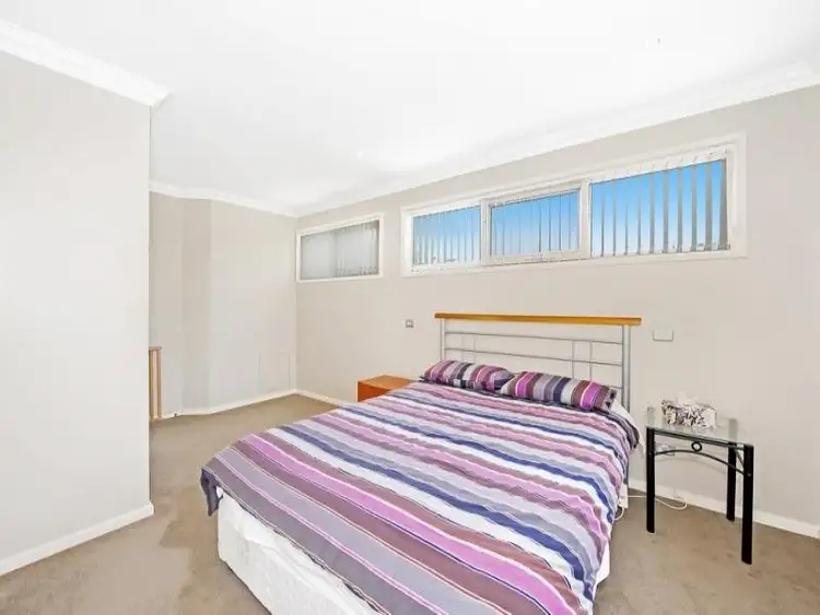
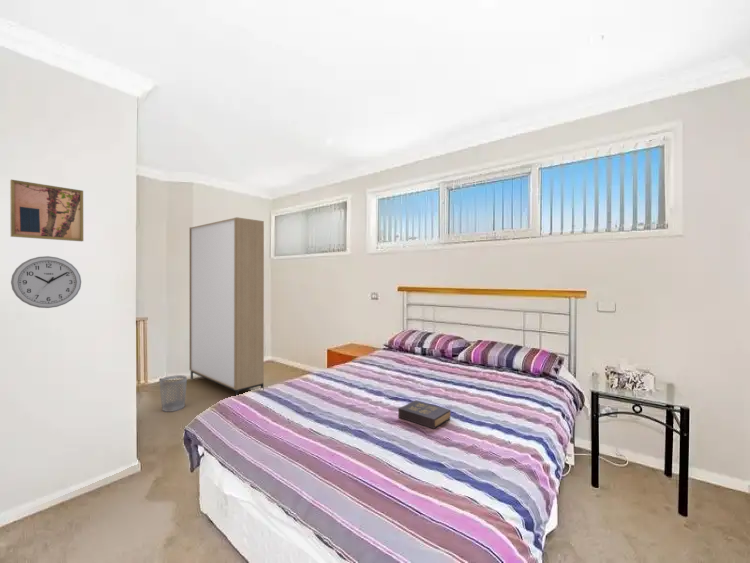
+ wardrobe [189,216,265,397]
+ wastebasket [158,374,188,413]
+ wall art [9,179,84,242]
+ hardback book [397,399,452,430]
+ wall clock [10,255,82,309]
